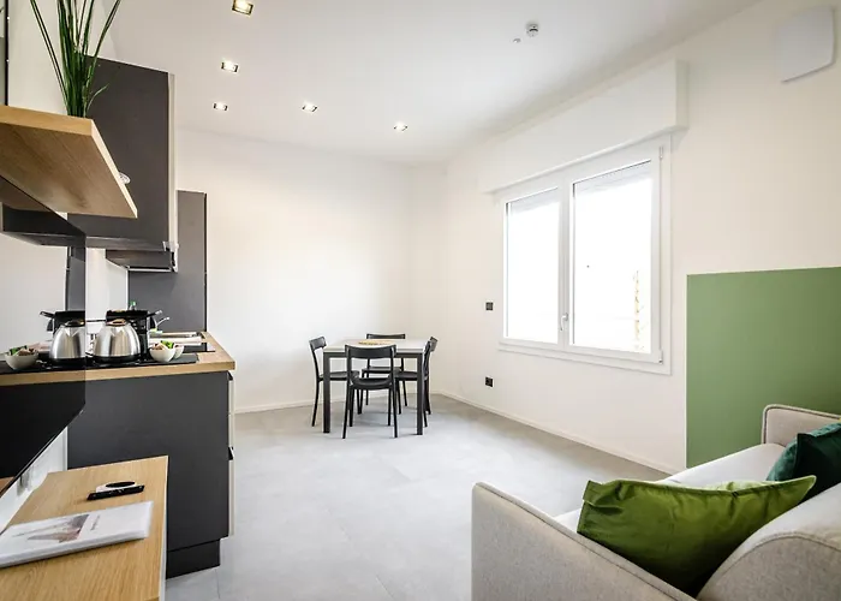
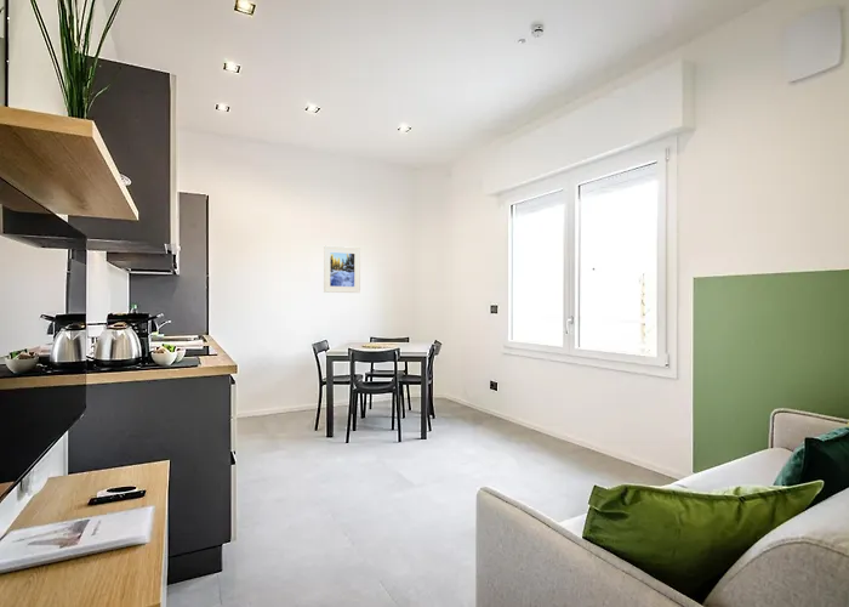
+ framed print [323,244,361,294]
